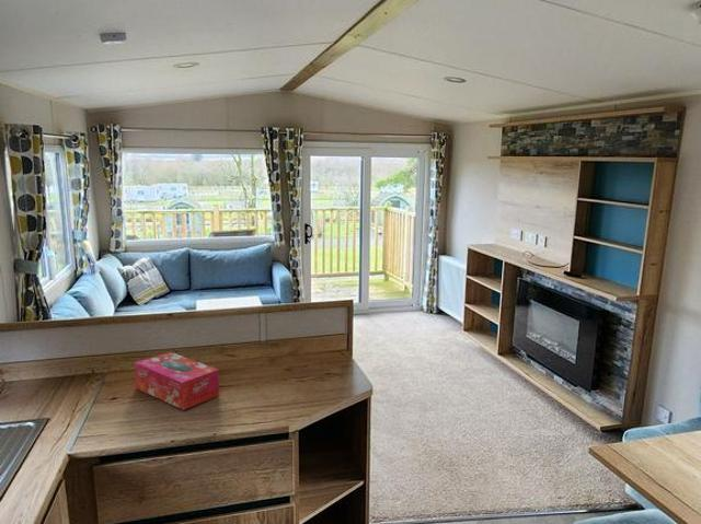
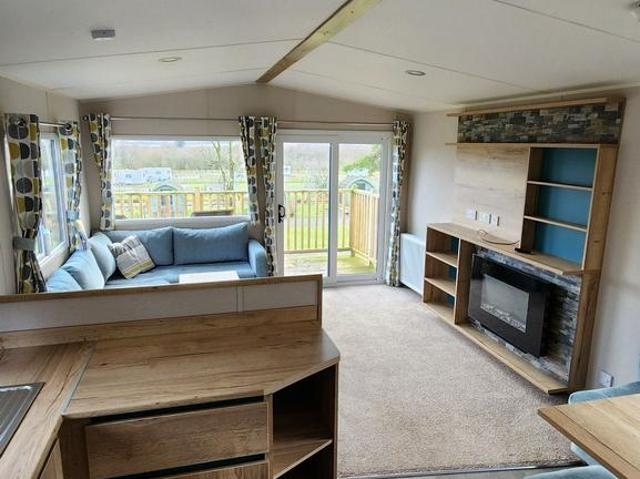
- tissue box [134,351,220,411]
